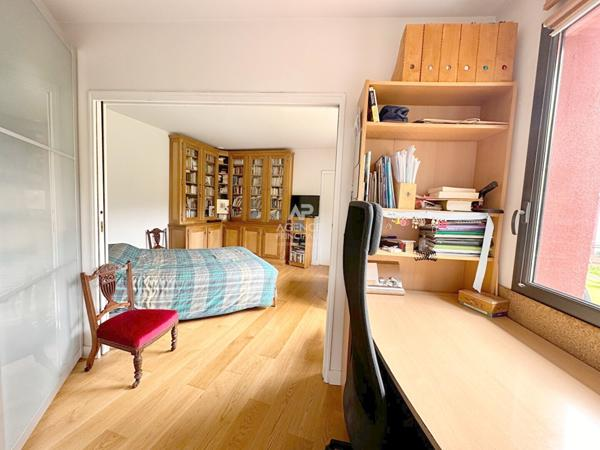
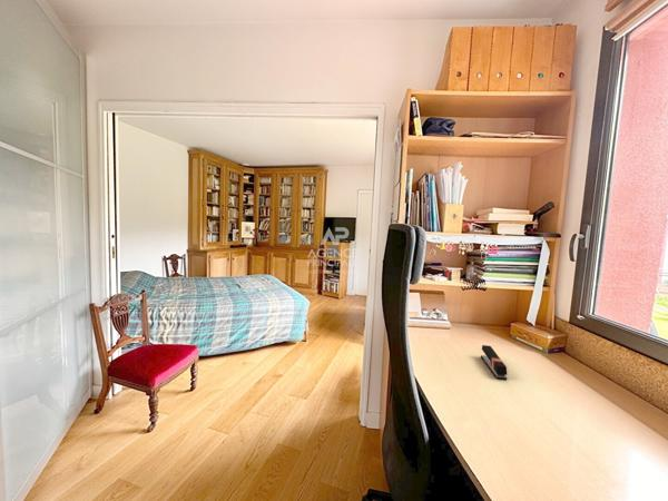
+ stapler [480,344,508,381]
